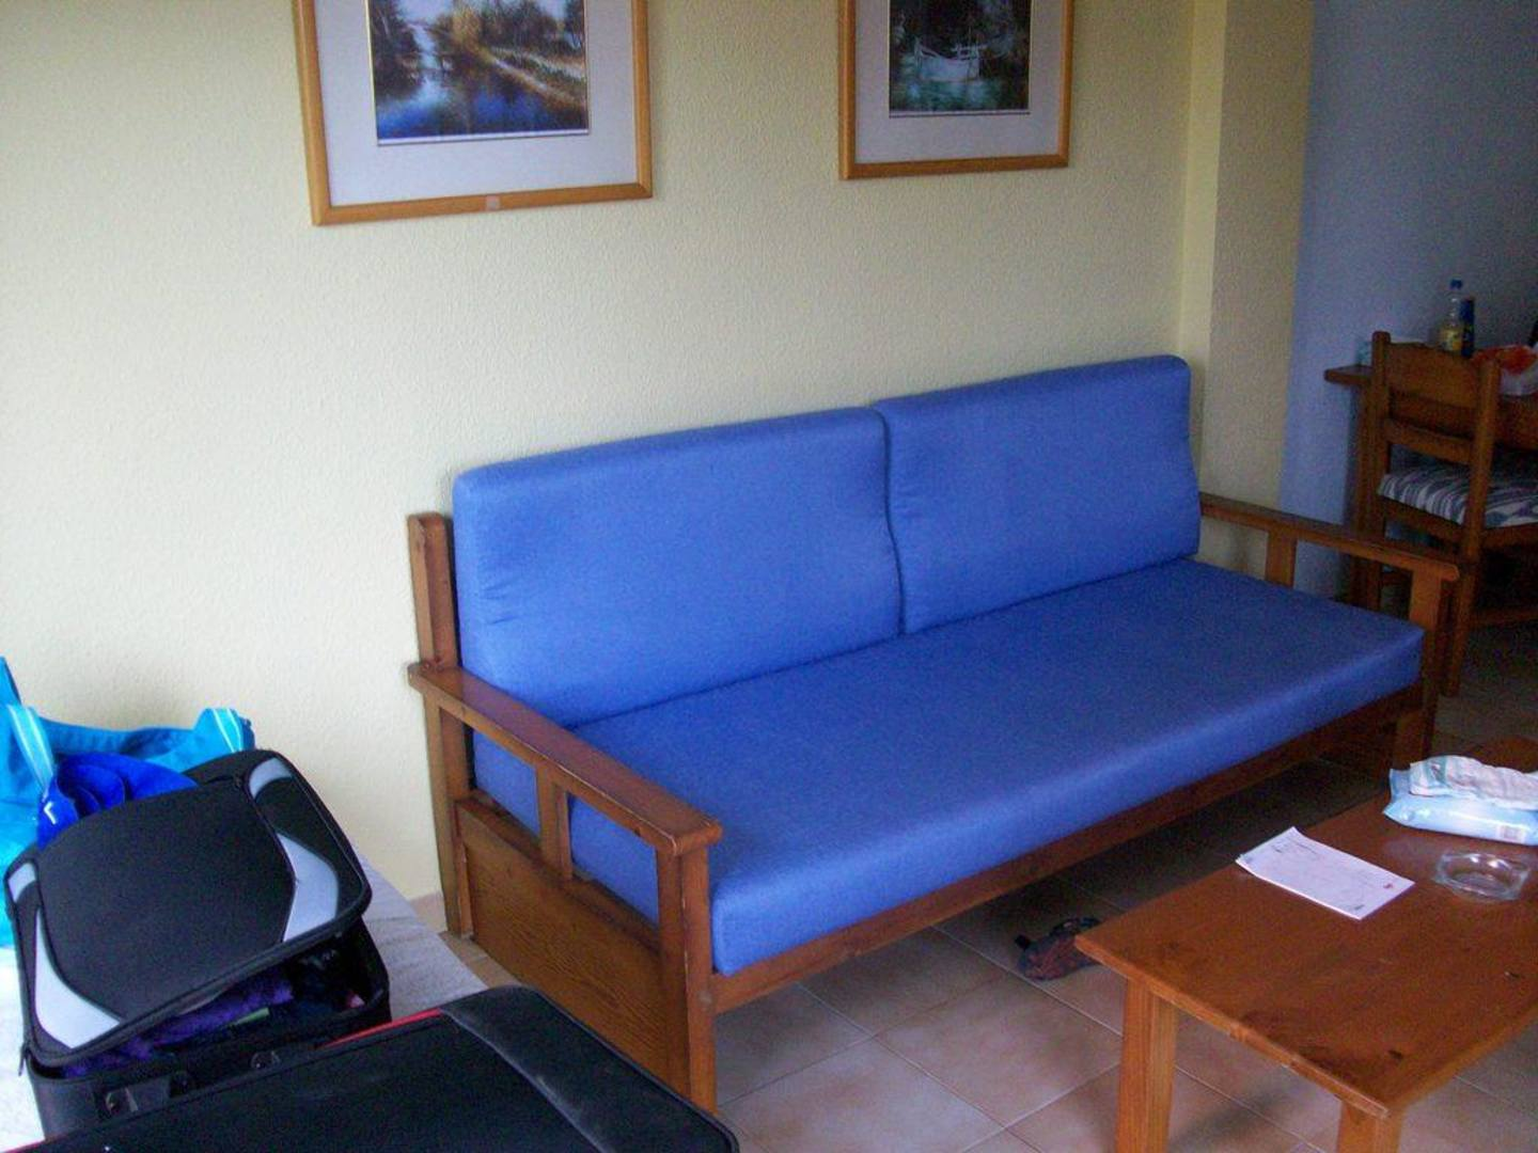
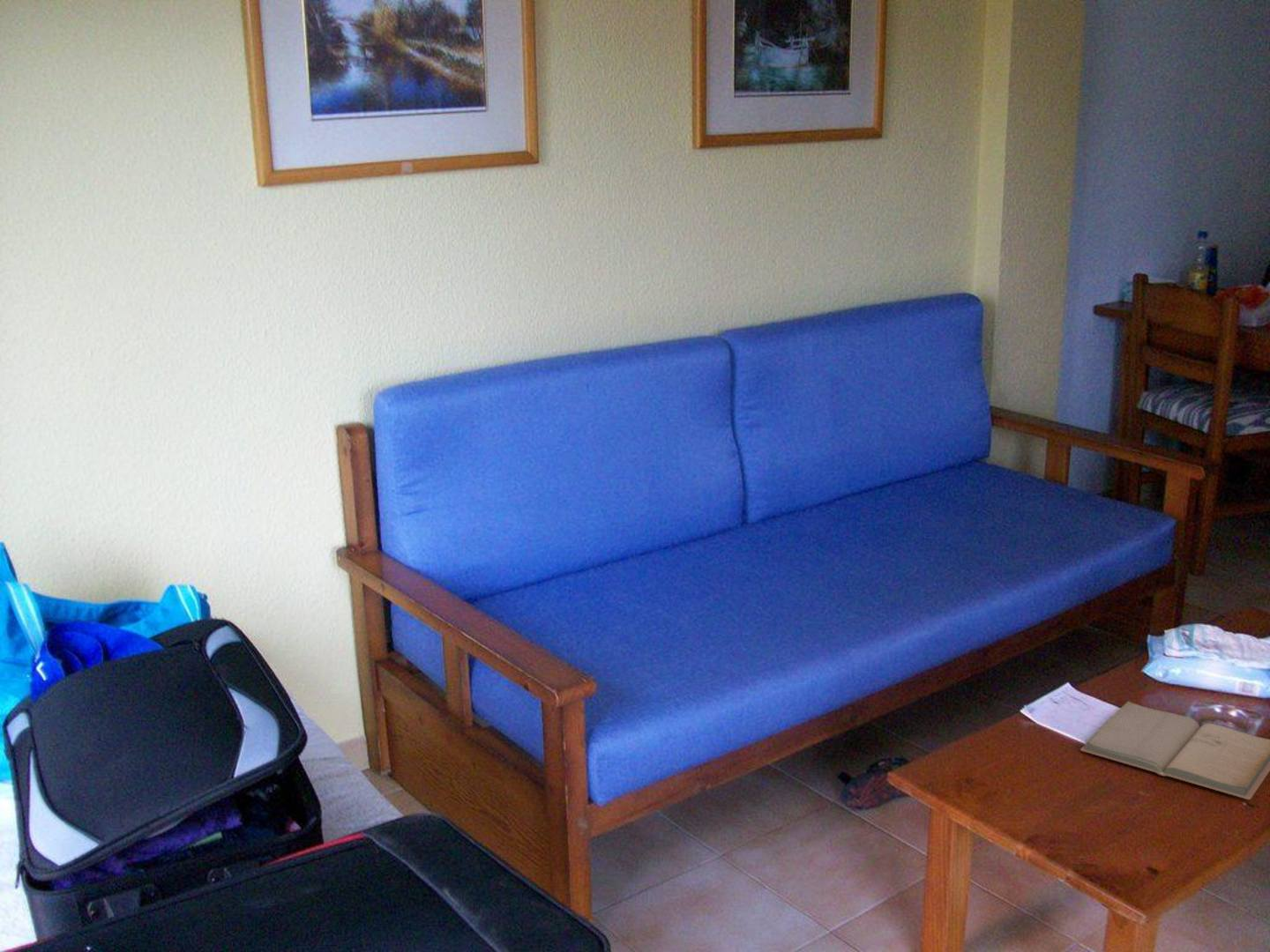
+ book [1080,701,1270,800]
